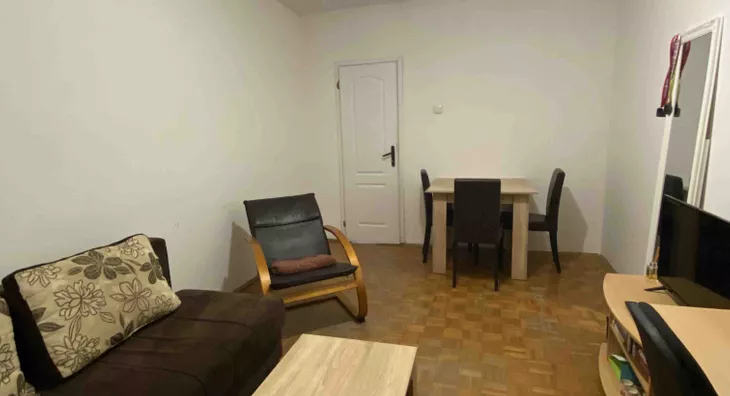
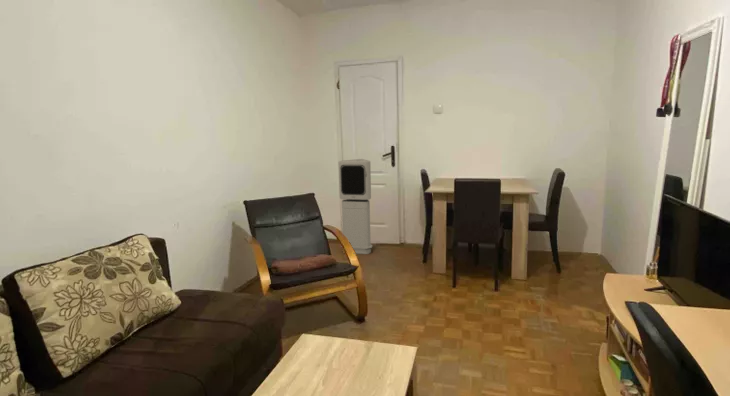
+ air purifier [337,158,373,255]
